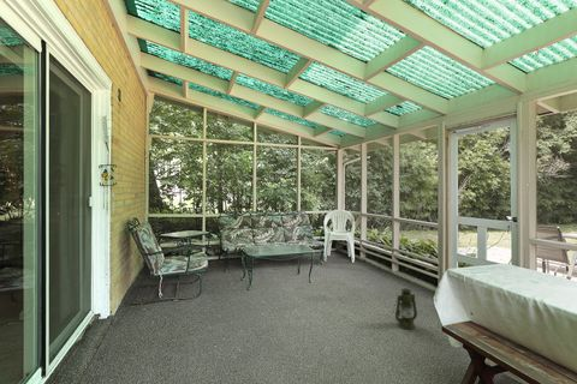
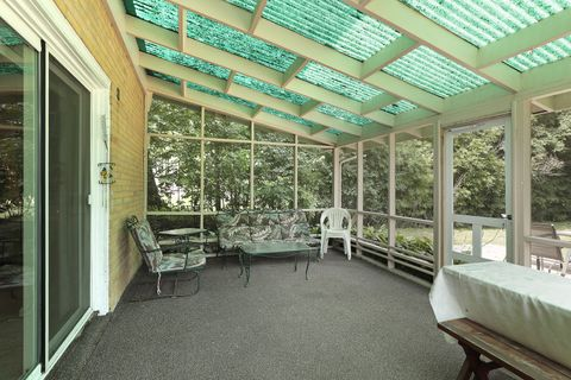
- lantern [392,287,418,331]
